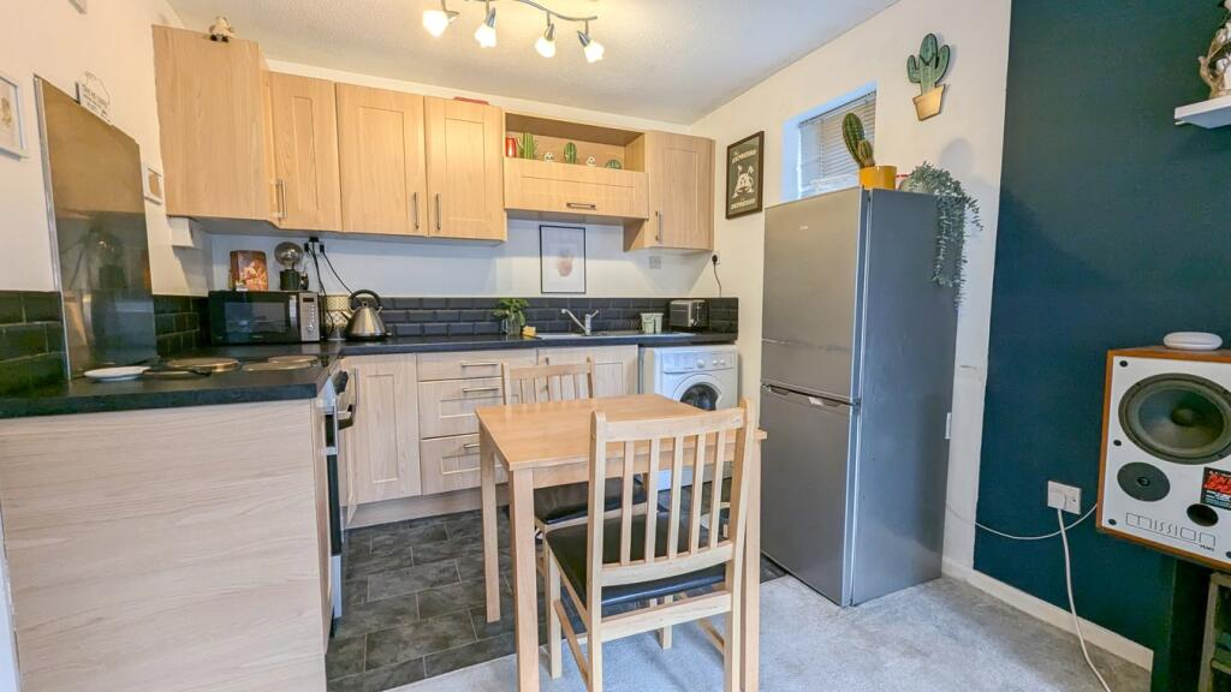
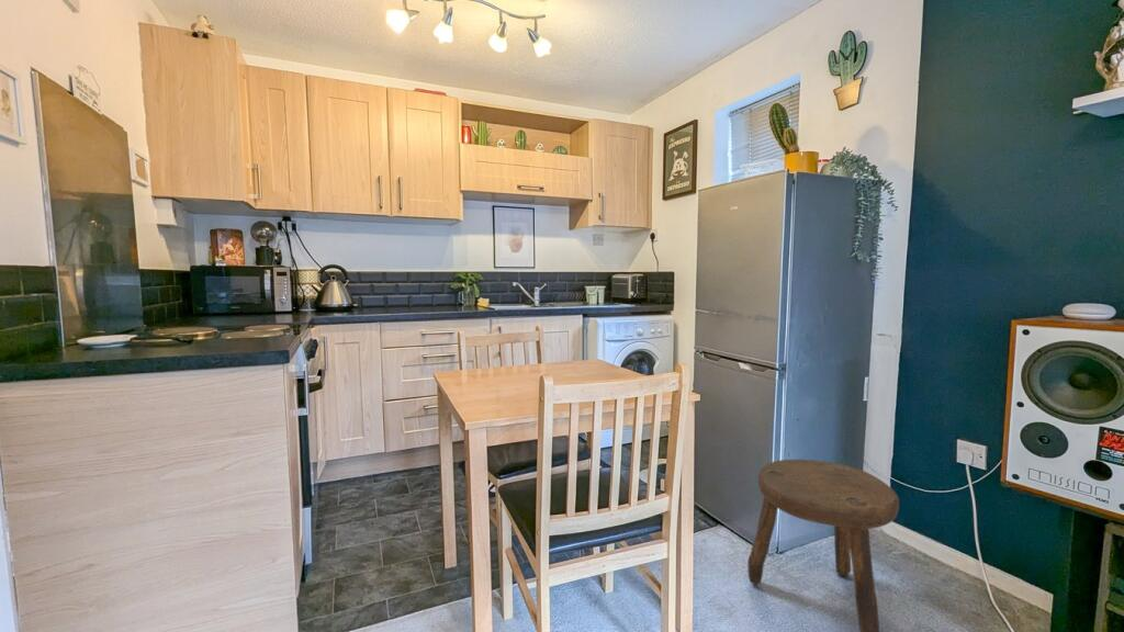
+ stool [748,459,900,632]
